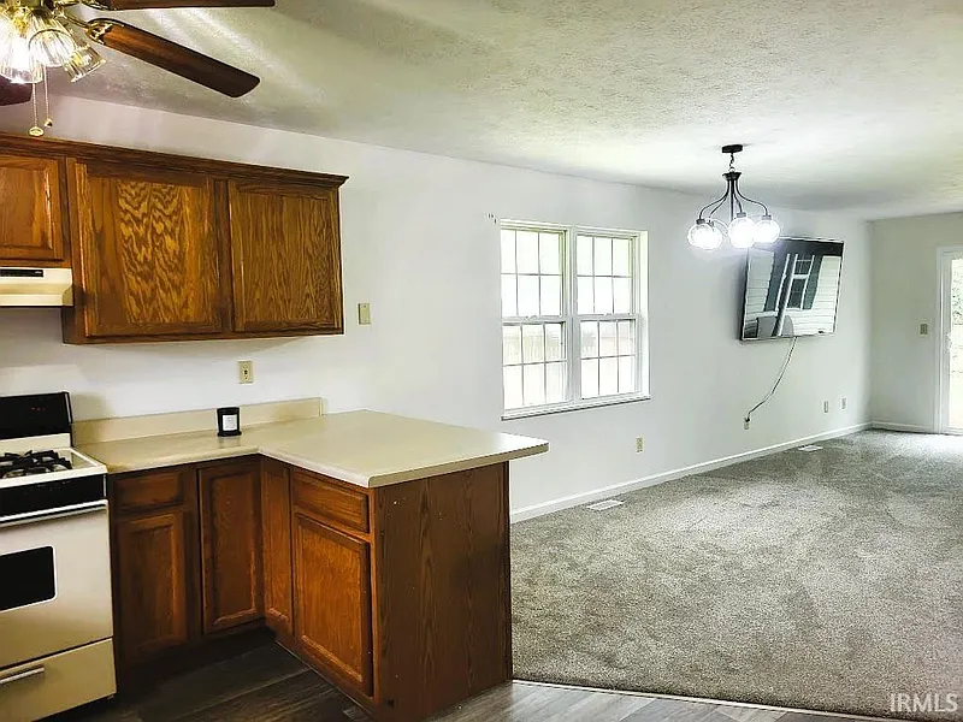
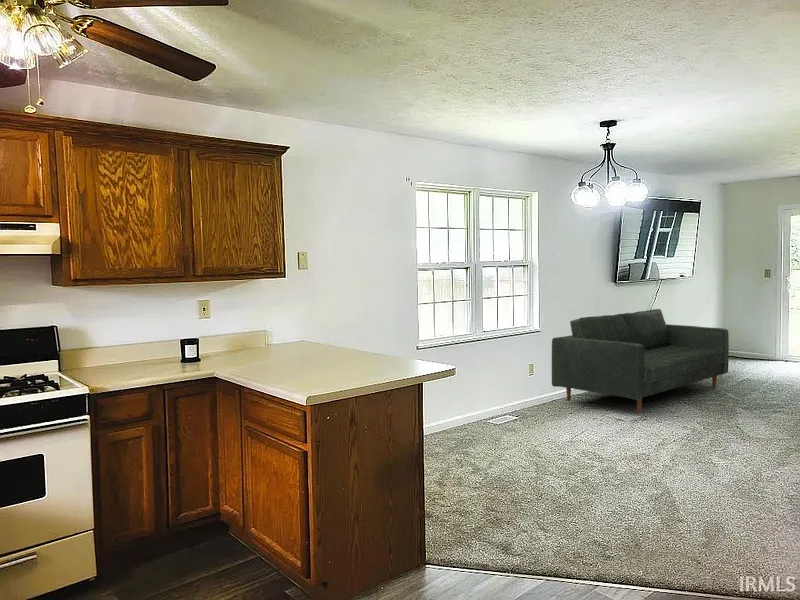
+ sofa [551,308,730,414]
